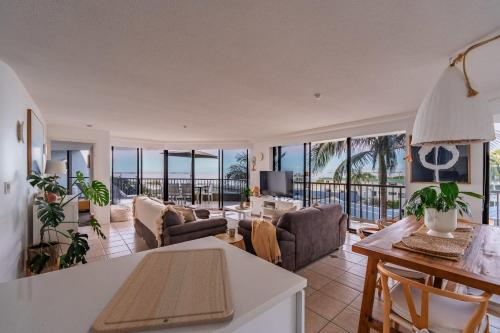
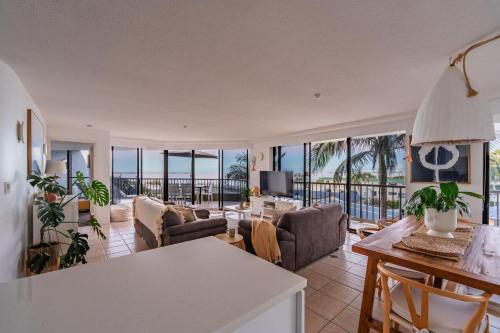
- chopping board [91,247,235,333]
